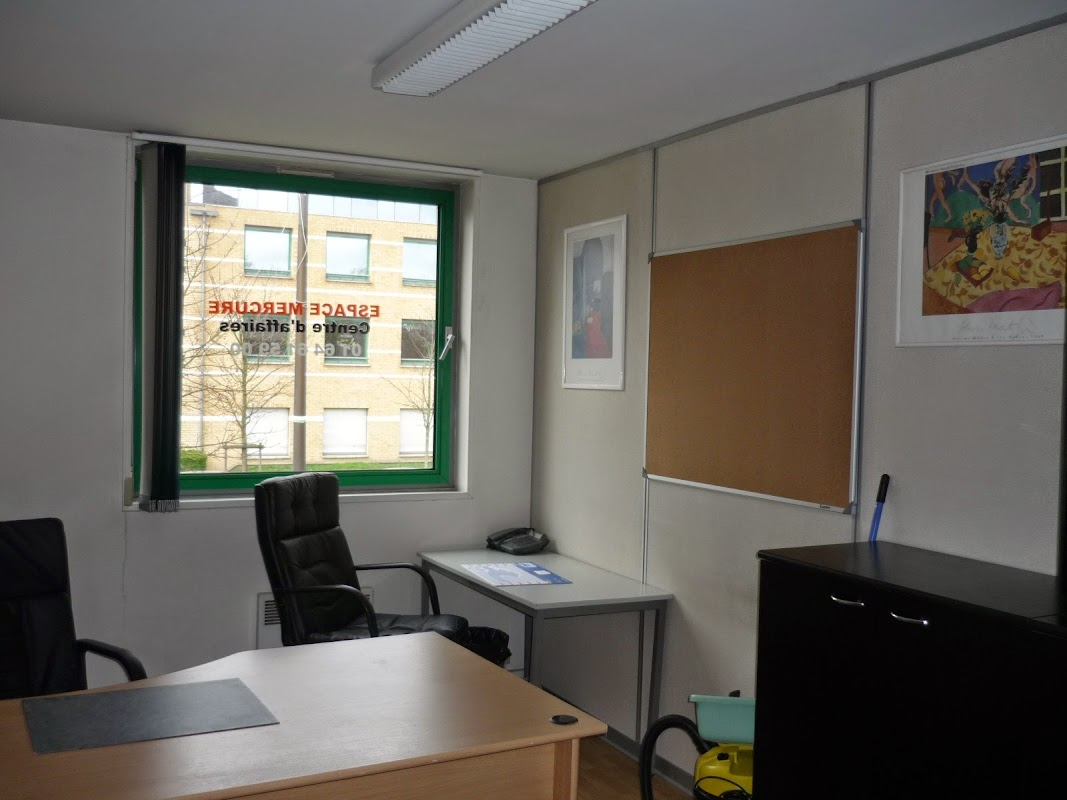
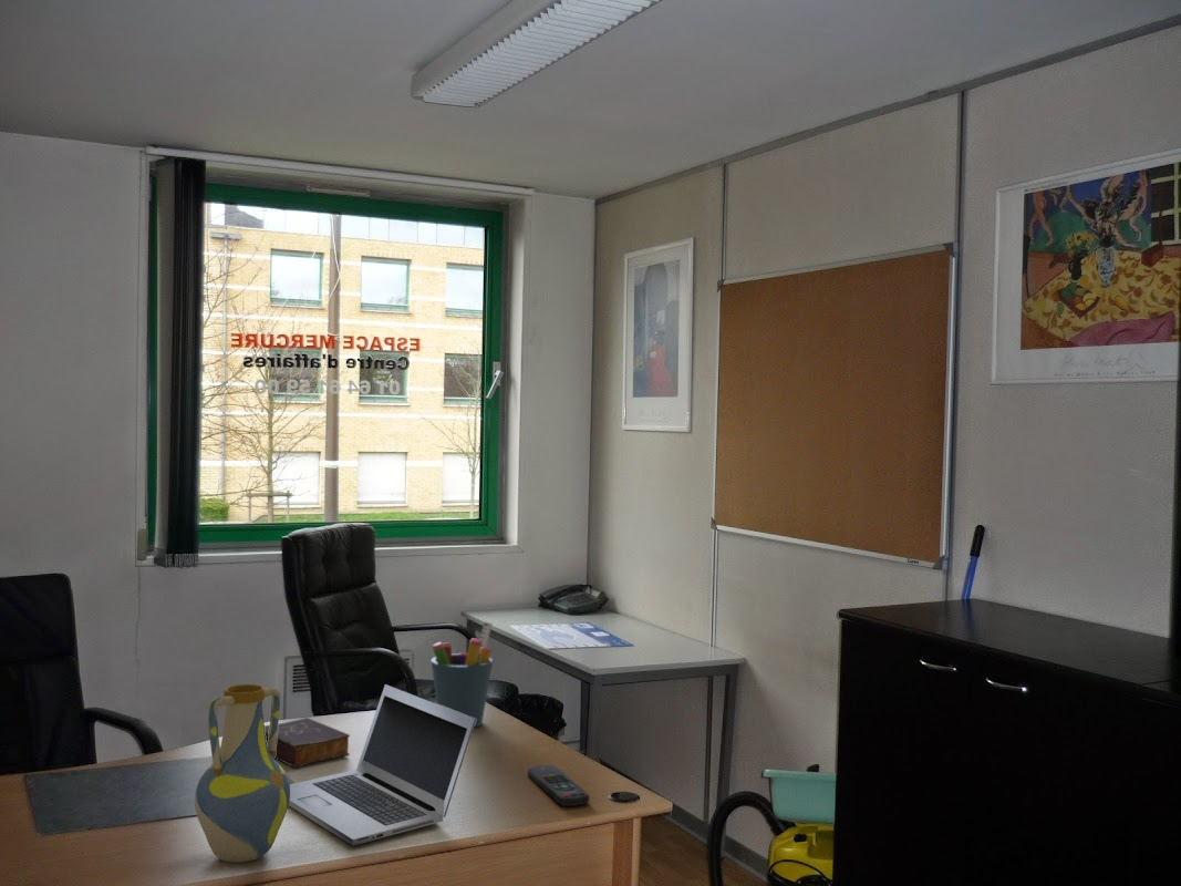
+ pen holder [431,620,494,729]
+ laptop [289,683,476,847]
+ remote control [527,764,590,807]
+ book [265,717,351,769]
+ vase [194,683,290,864]
